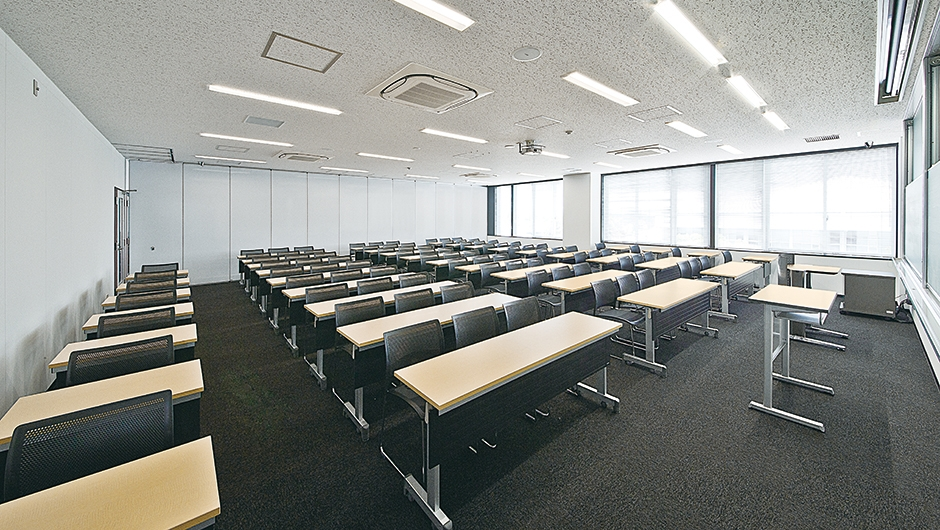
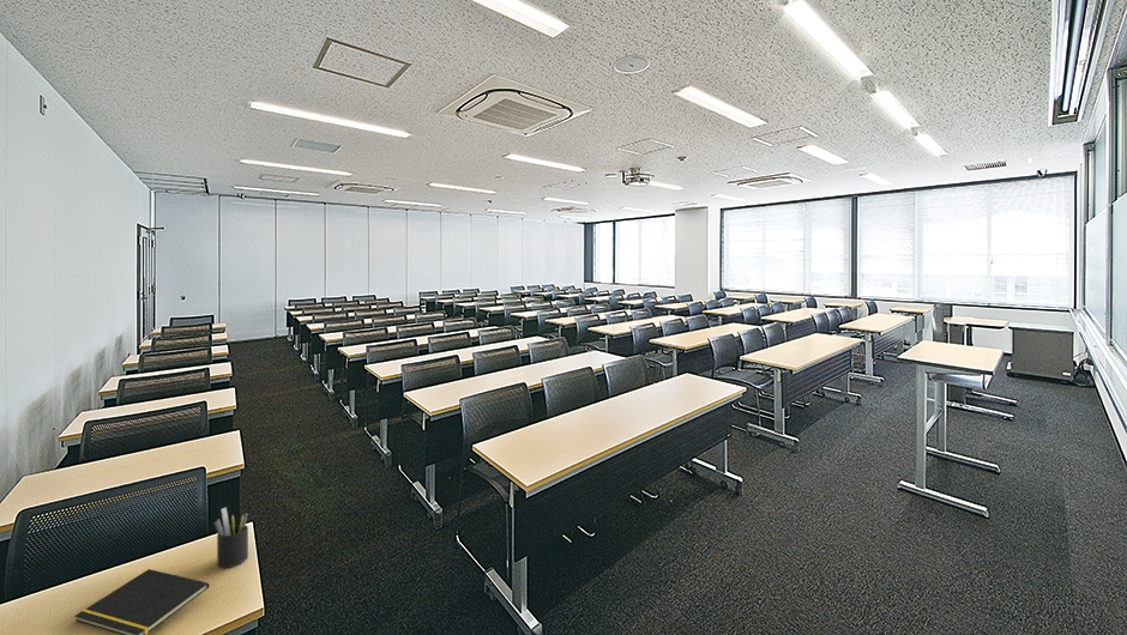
+ pen holder [213,506,249,568]
+ notepad [73,568,211,635]
